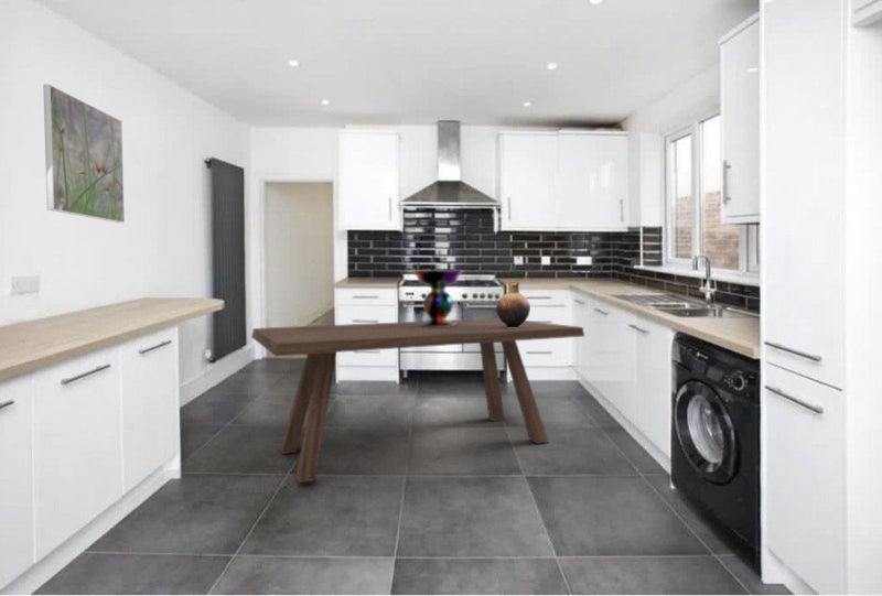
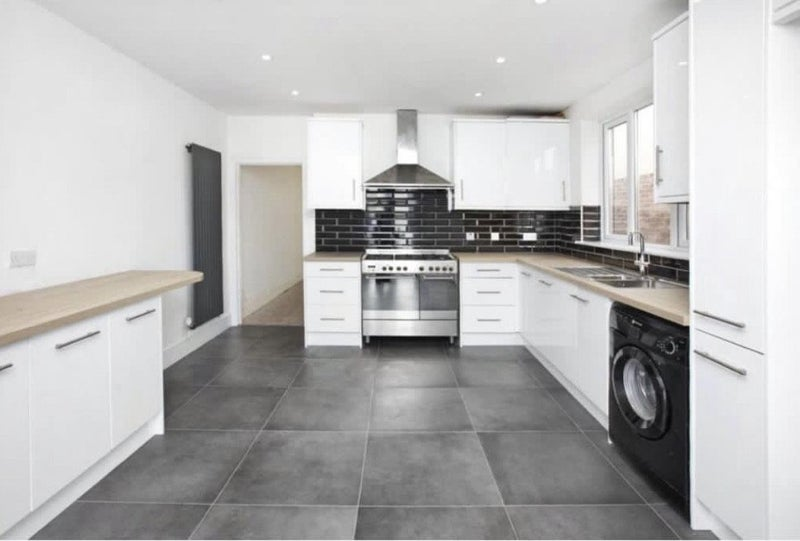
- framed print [42,84,126,224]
- ceramic pitcher [495,280,531,327]
- dining table [250,317,585,484]
- decorative bowl [411,269,465,327]
